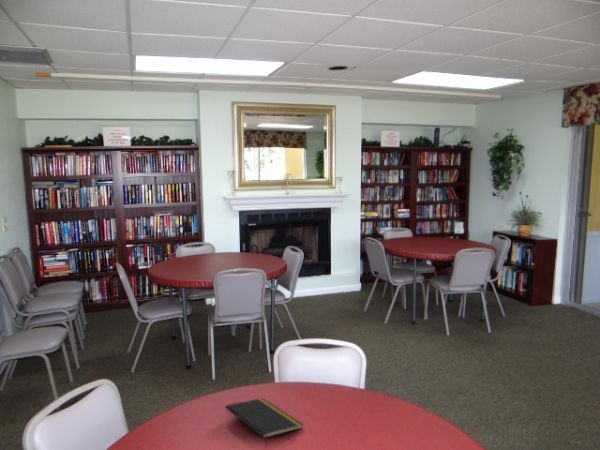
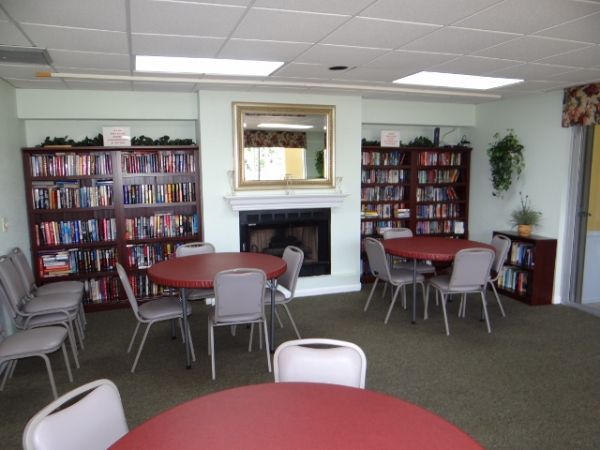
- notepad [225,397,304,449]
